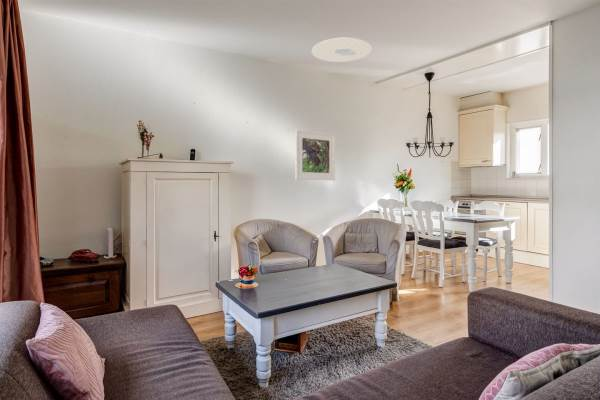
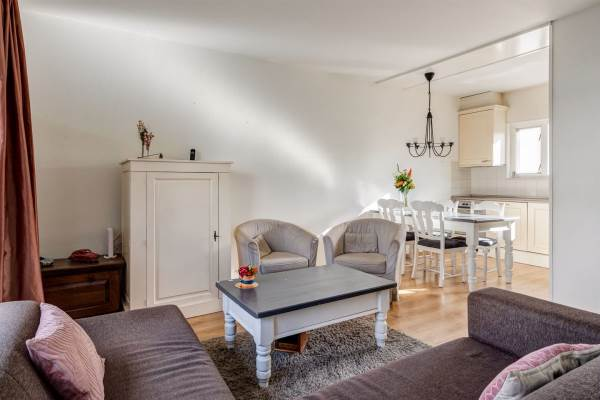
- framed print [294,129,336,181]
- ceiling light [311,37,373,63]
